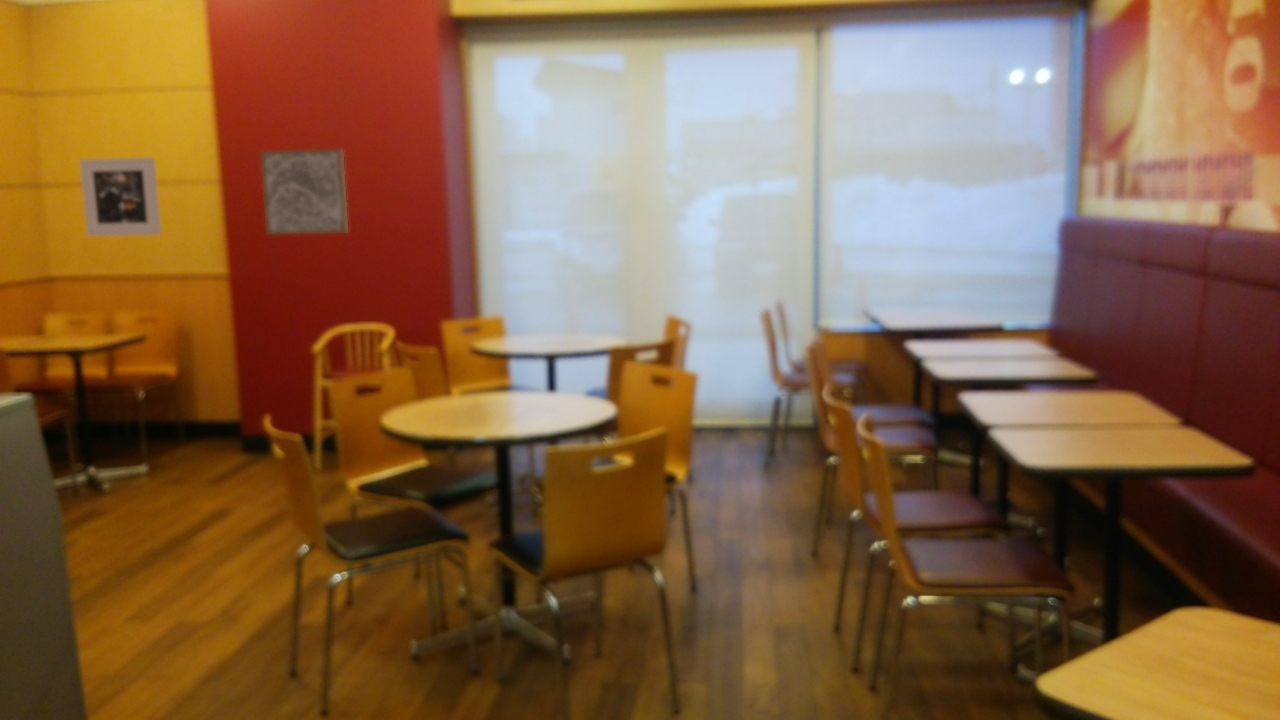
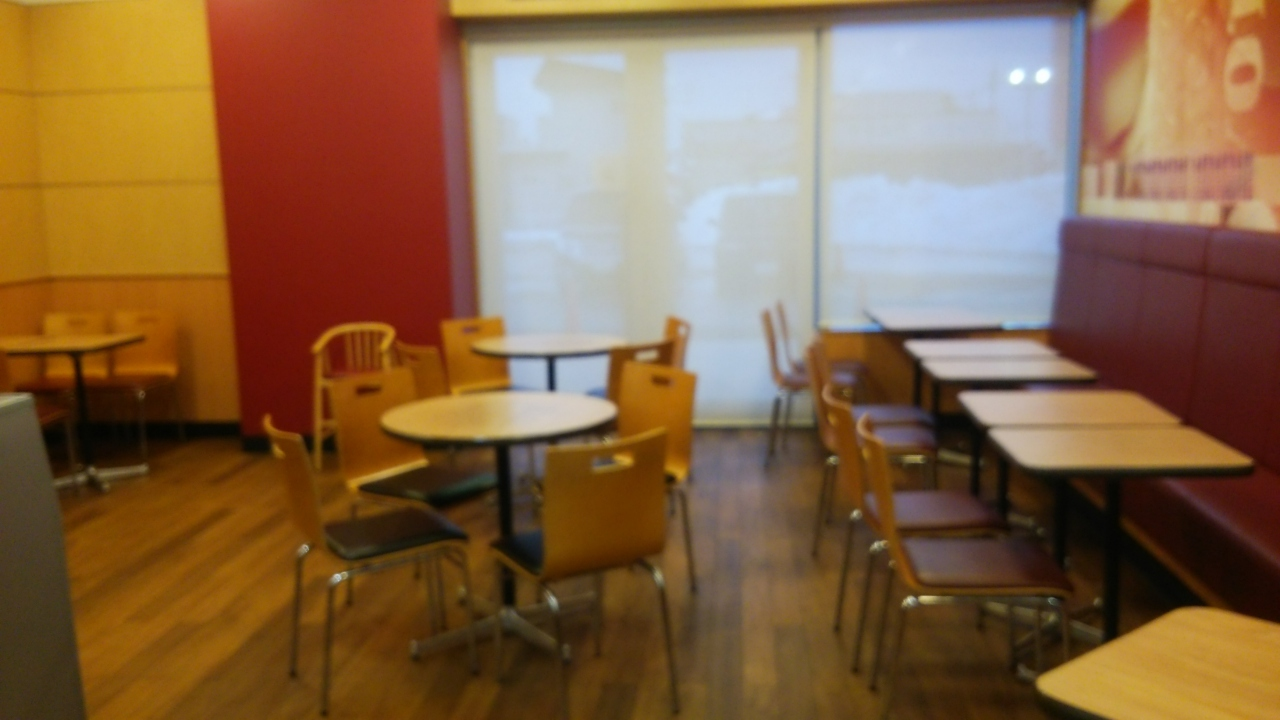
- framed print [79,157,162,237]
- wall art [259,148,349,236]
